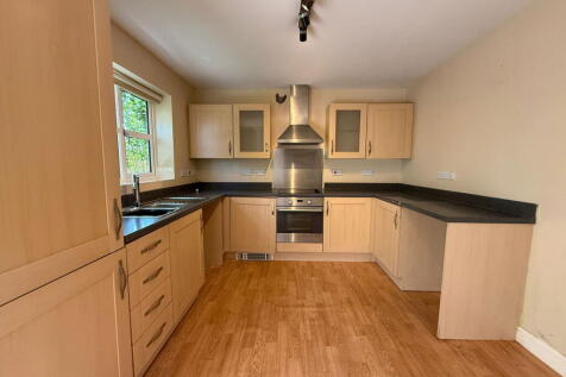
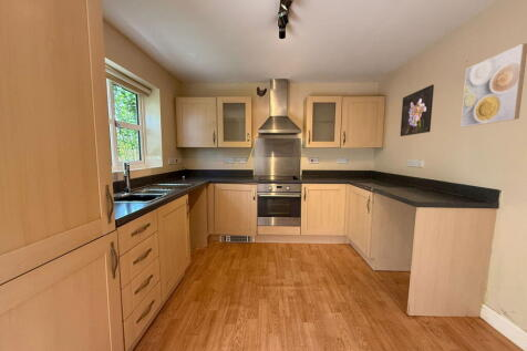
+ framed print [400,84,435,137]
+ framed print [459,42,527,128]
